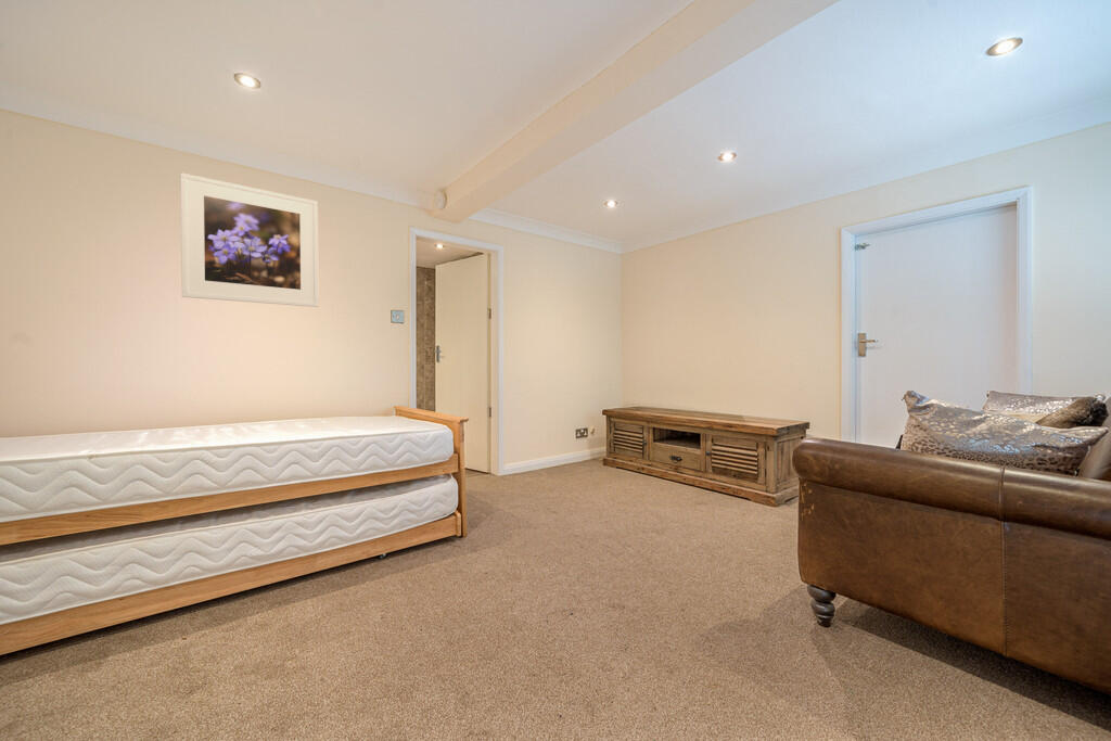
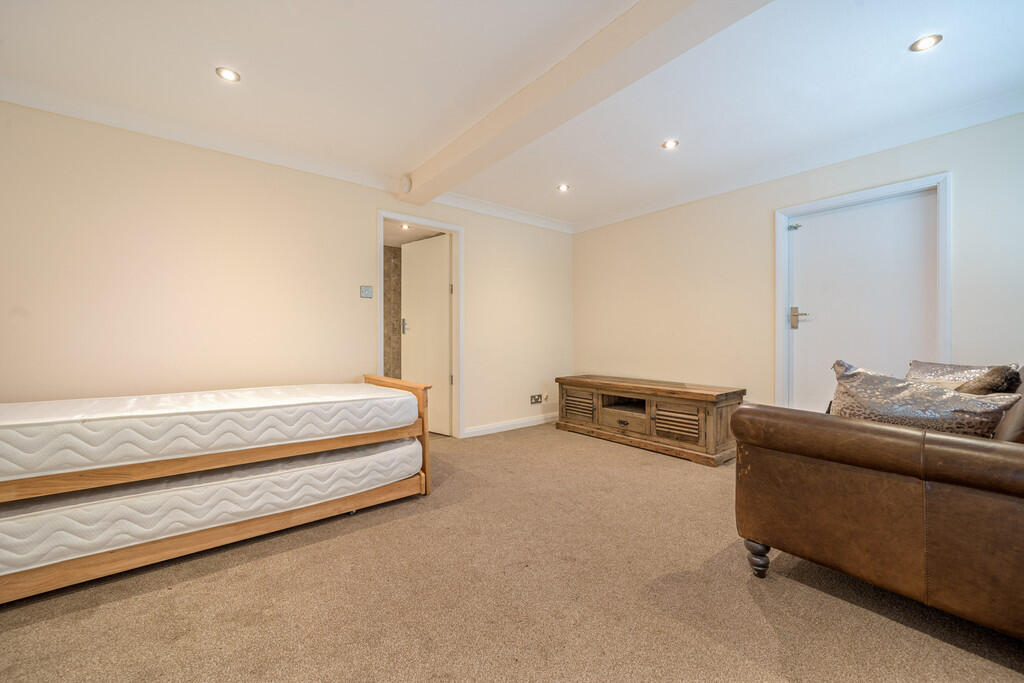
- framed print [179,171,320,308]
